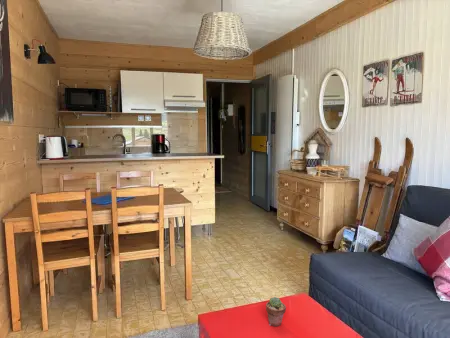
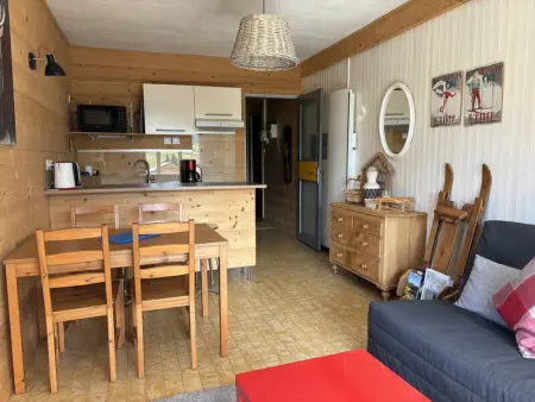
- potted succulent [265,296,287,327]
